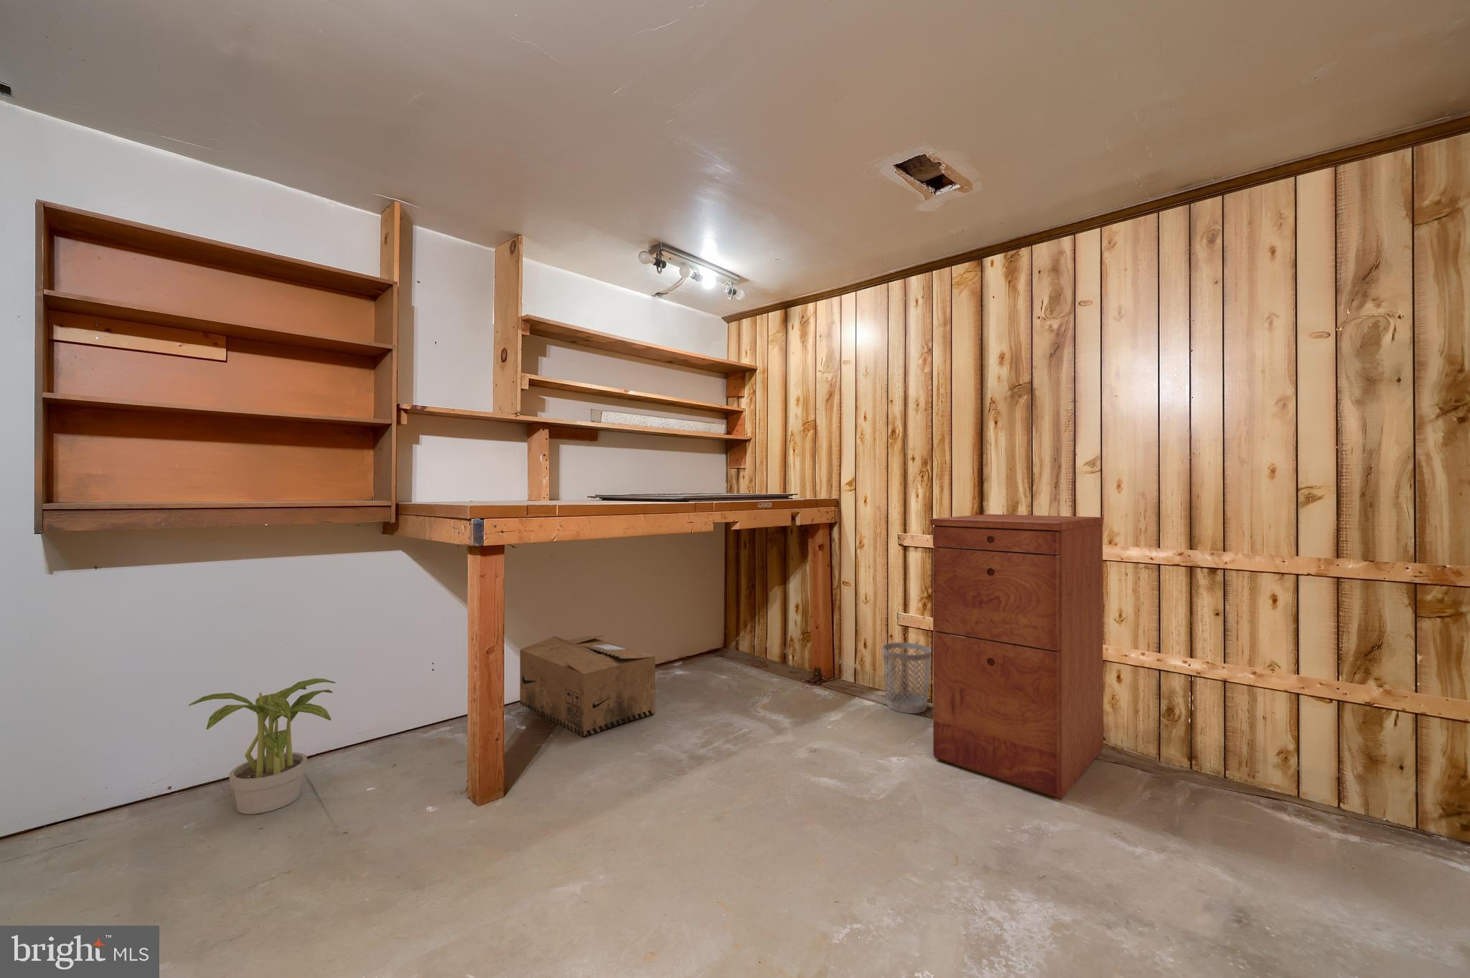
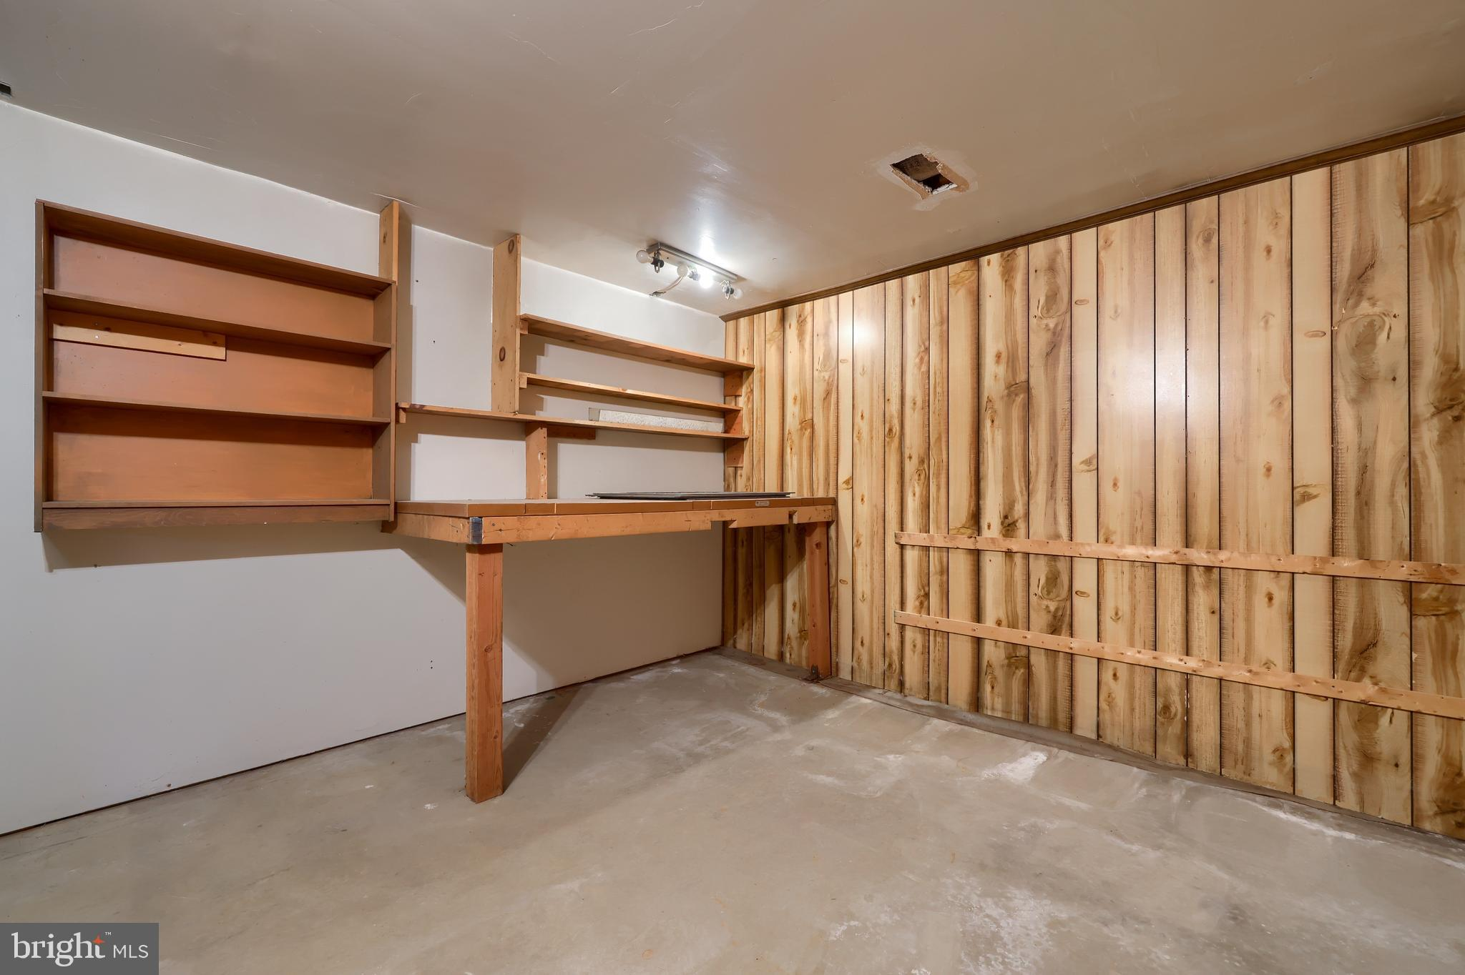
- cardboard box [519,634,656,738]
- filing cabinet [929,513,1104,800]
- wastebasket [881,642,933,714]
- potted plant [188,678,336,814]
